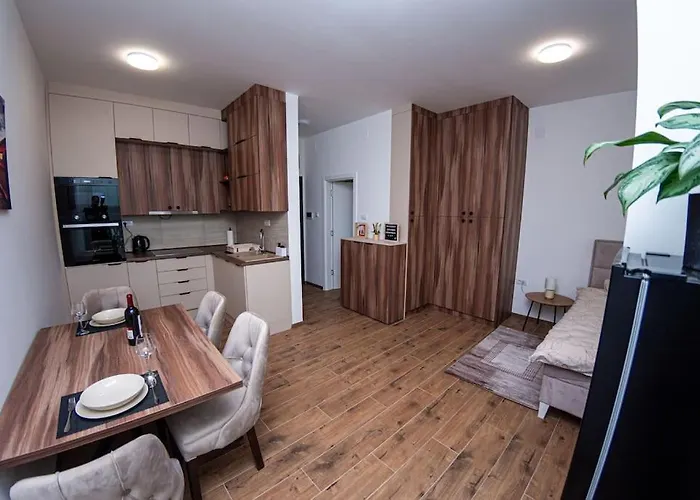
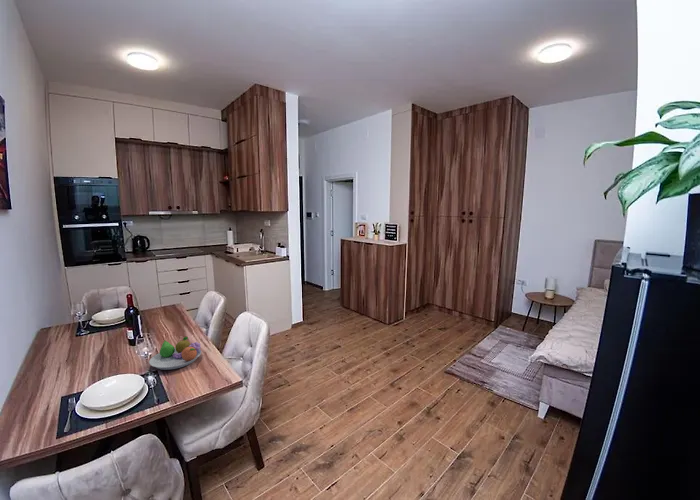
+ fruit bowl [148,336,202,371]
